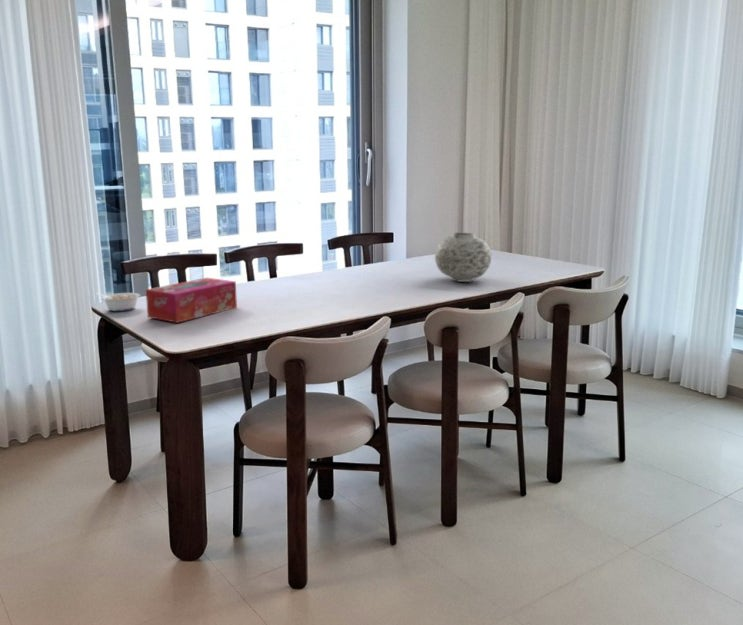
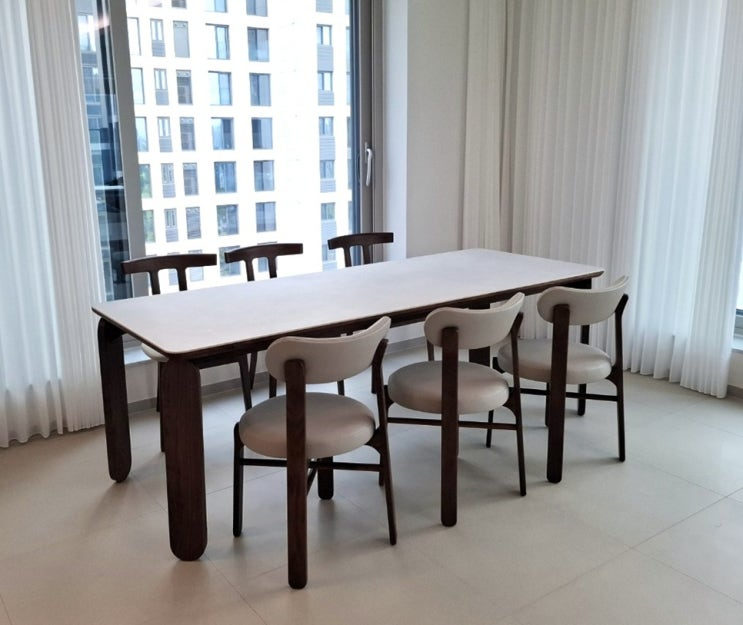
- legume [95,292,141,312]
- tissue box [145,277,238,324]
- vase [434,232,492,283]
